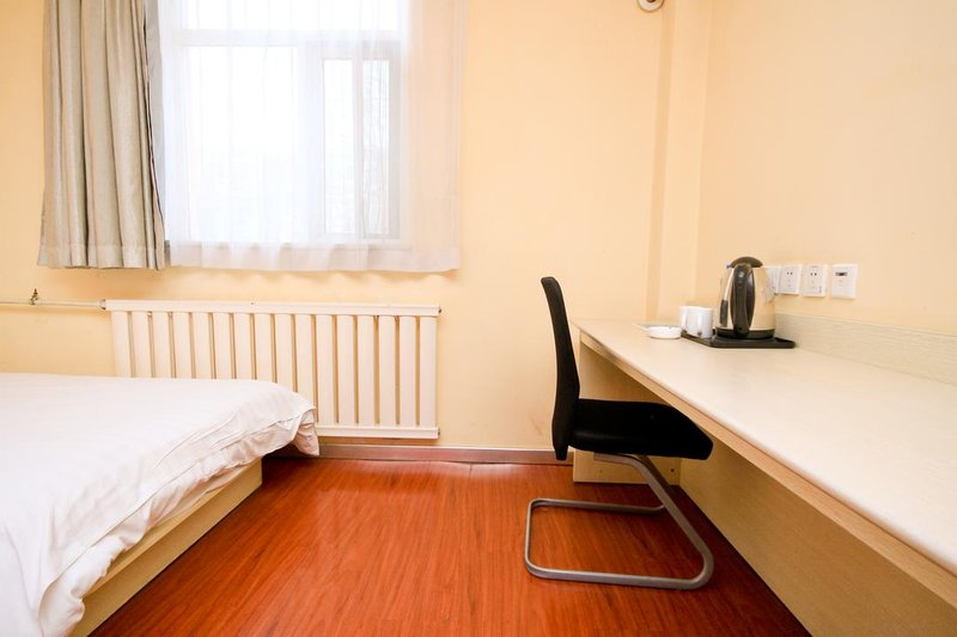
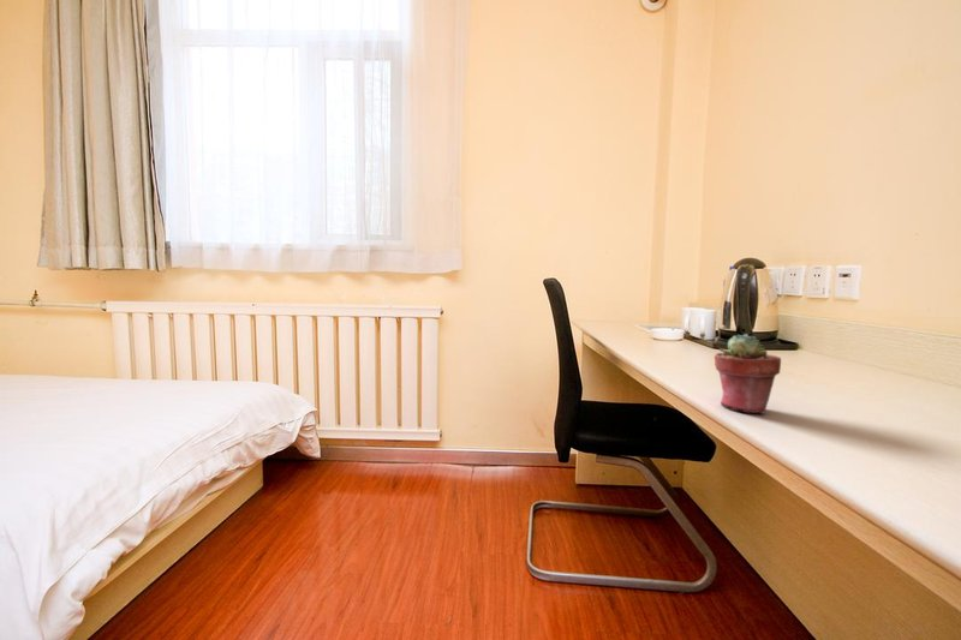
+ potted succulent [714,333,782,414]
